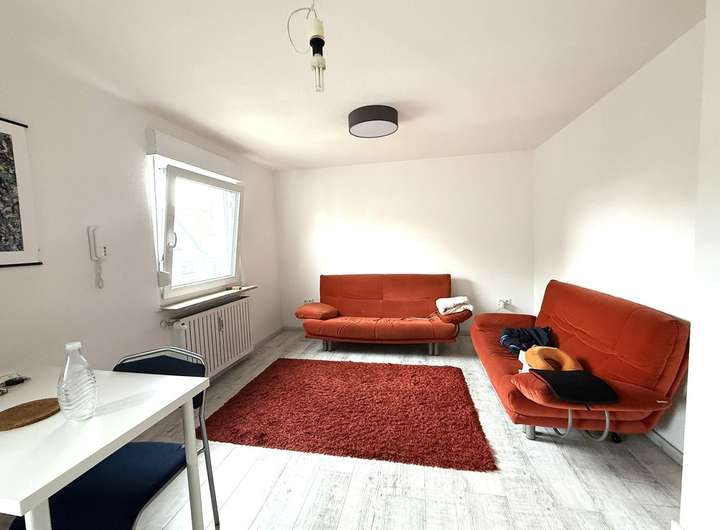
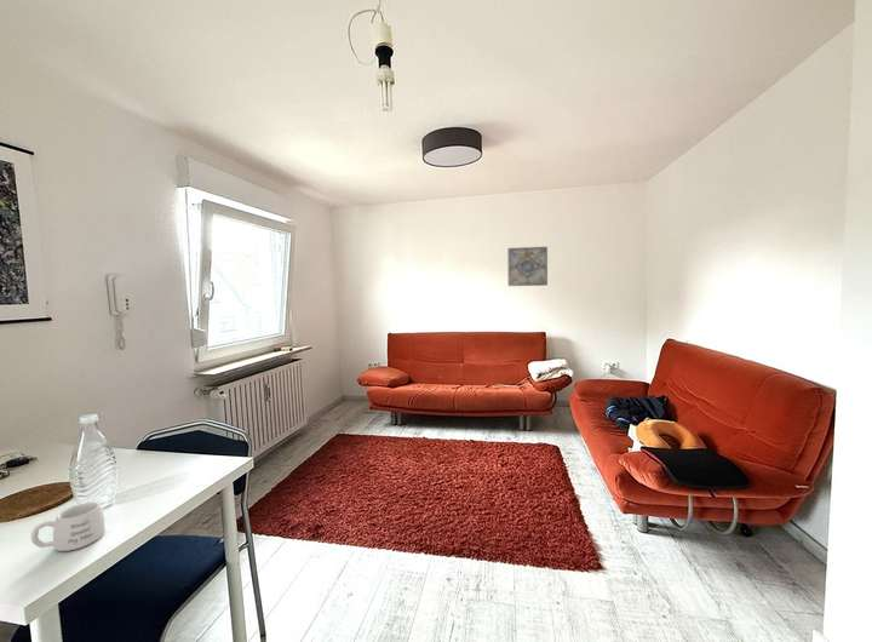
+ wall art [507,246,549,287]
+ mug [30,501,107,552]
